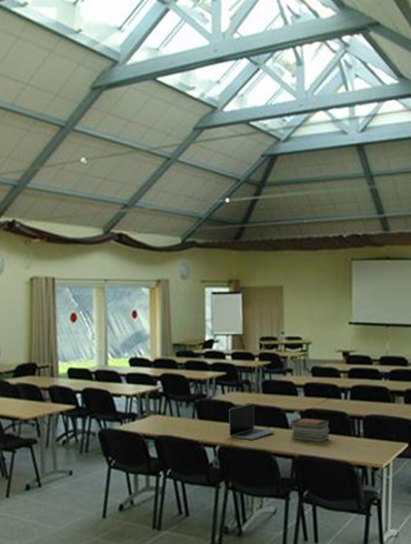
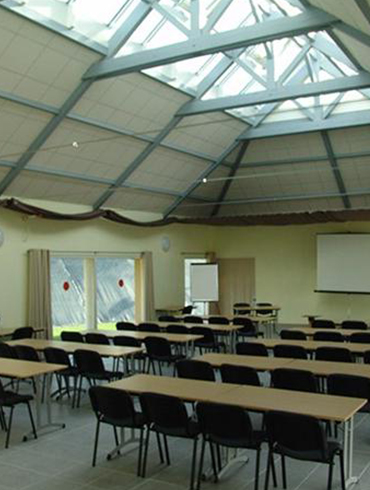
- book stack [289,417,330,443]
- laptop [228,403,277,441]
